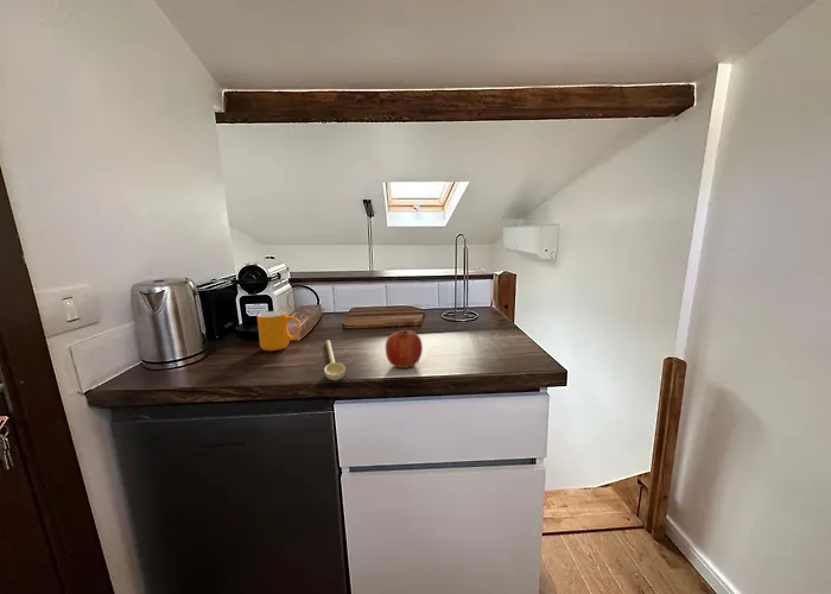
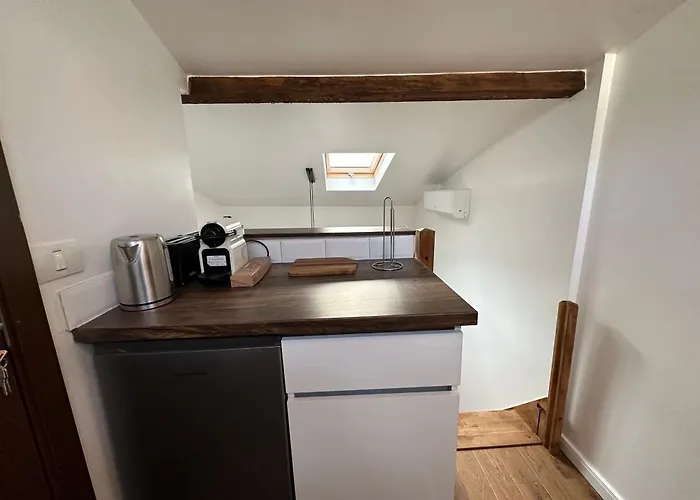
- spoon [323,339,347,381]
- mug [256,310,302,352]
- fruit [385,328,424,369]
